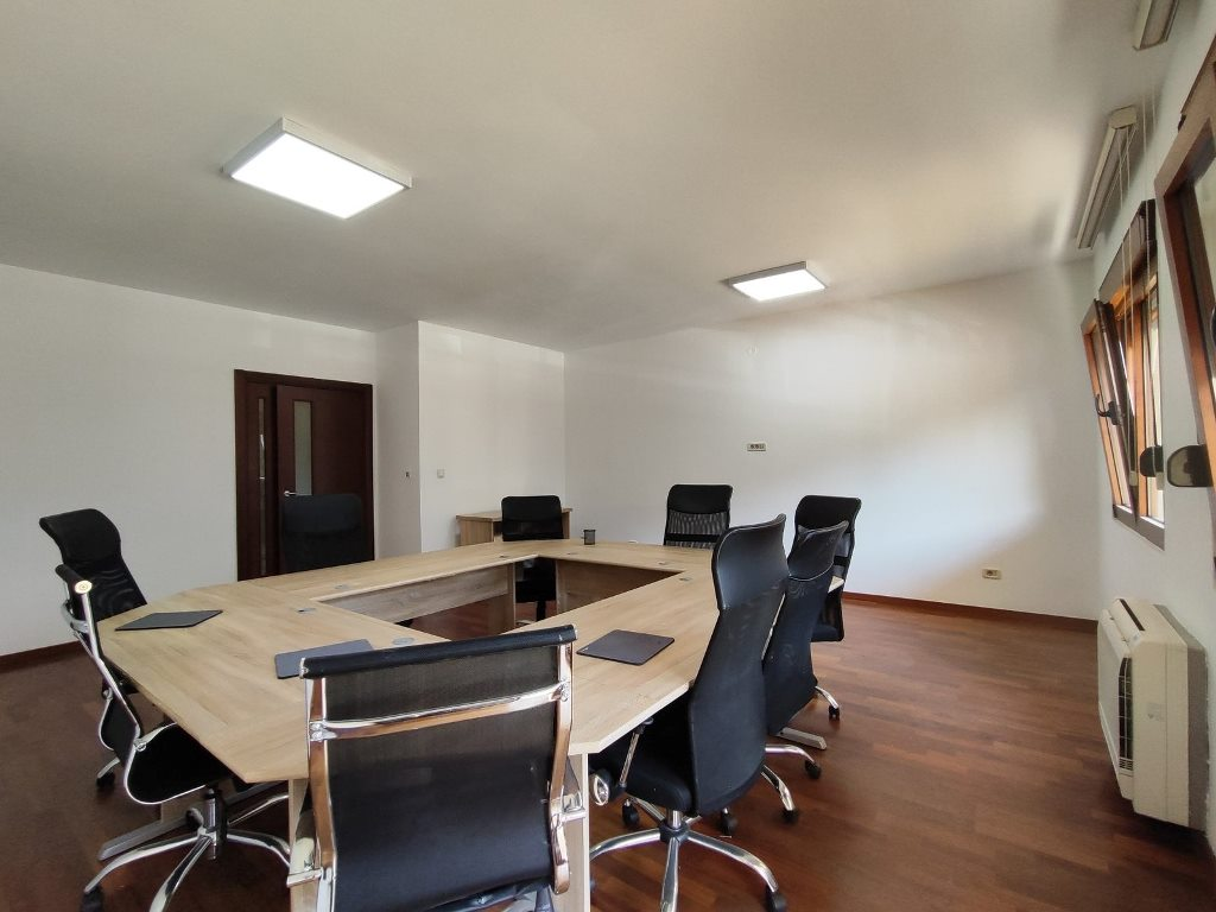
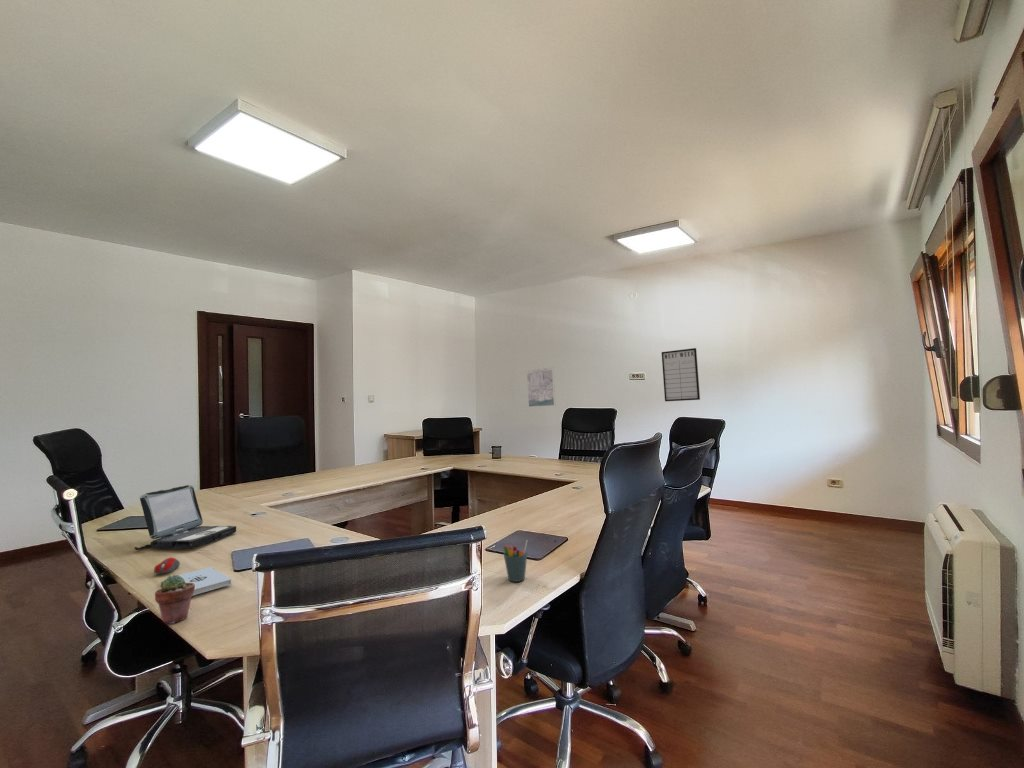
+ notepad [178,566,232,596]
+ writing board [661,347,701,402]
+ laptop [134,484,237,551]
+ pen holder [502,539,529,583]
+ computer mouse [153,556,181,575]
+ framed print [526,366,556,408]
+ potted succulent [154,574,195,625]
